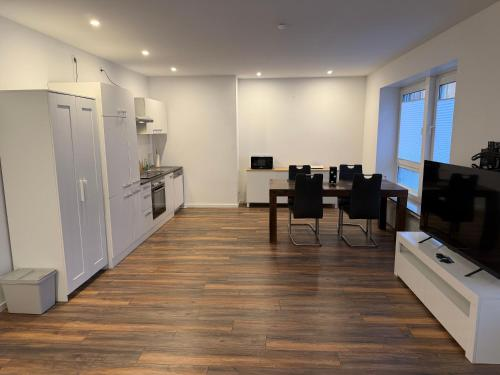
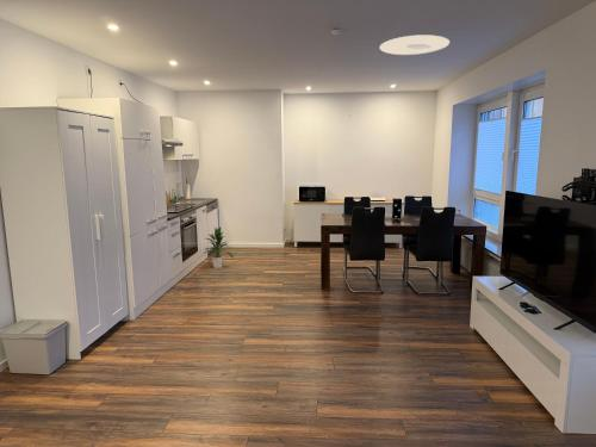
+ ceiling light [379,33,451,56]
+ indoor plant [201,225,235,269]
